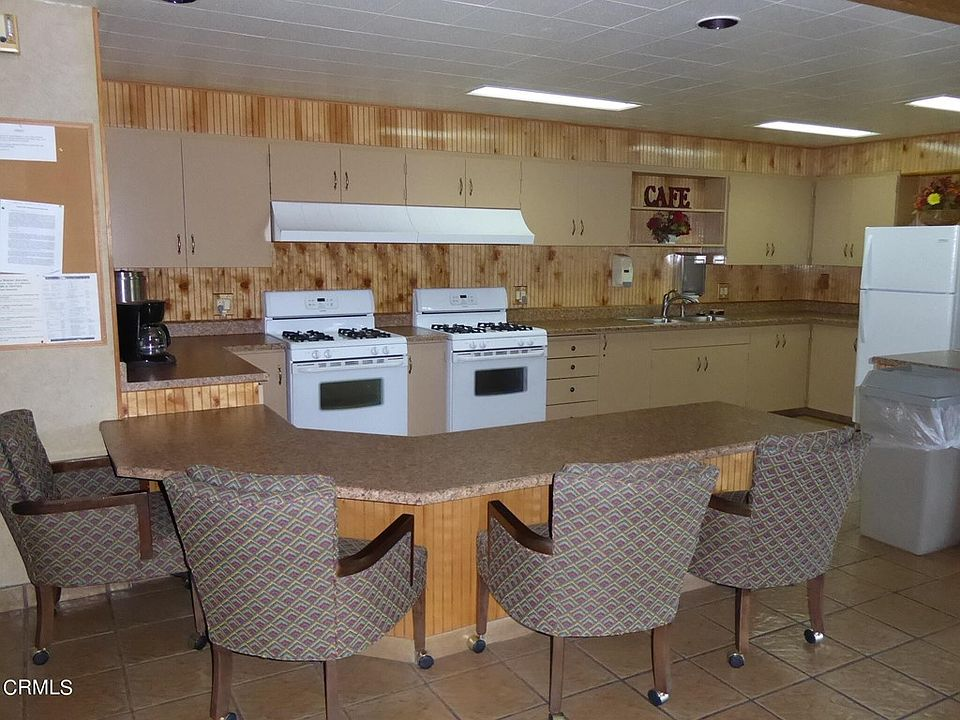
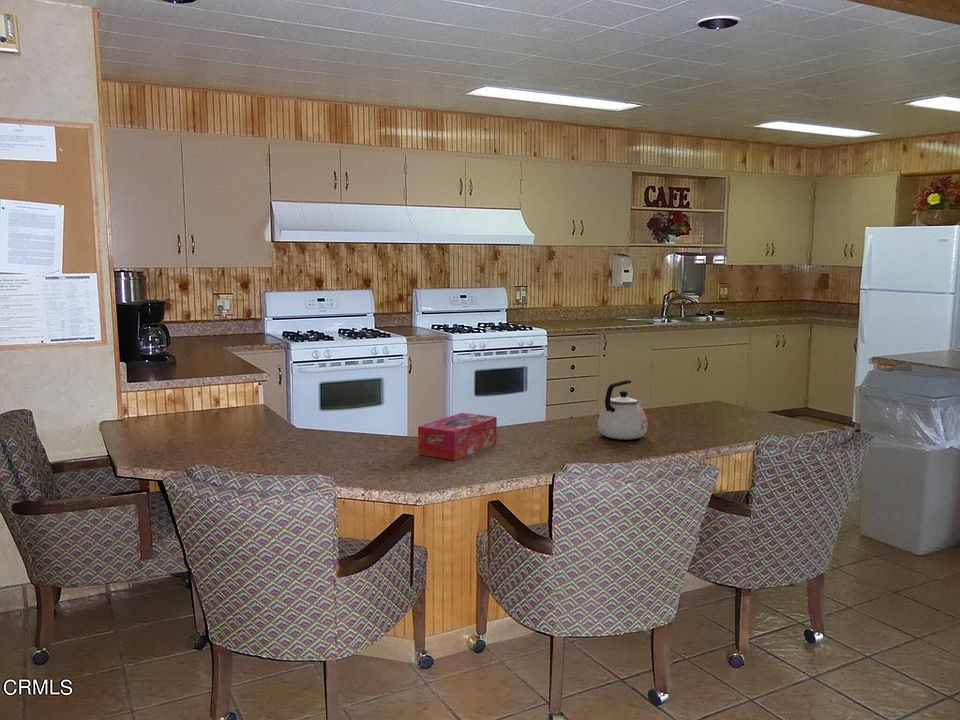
+ kettle [597,379,648,440]
+ tissue box [417,412,498,461]
